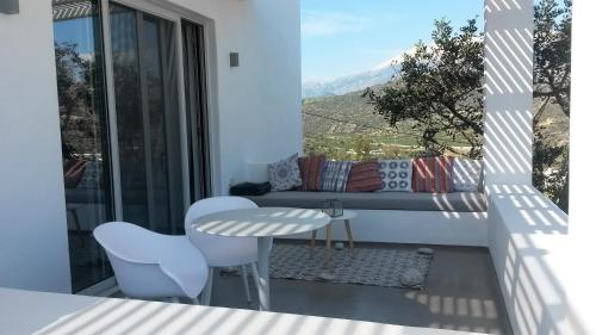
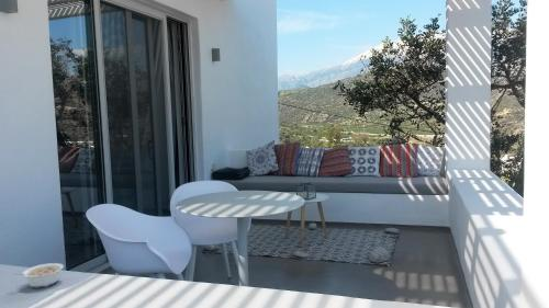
+ legume [12,262,65,289]
